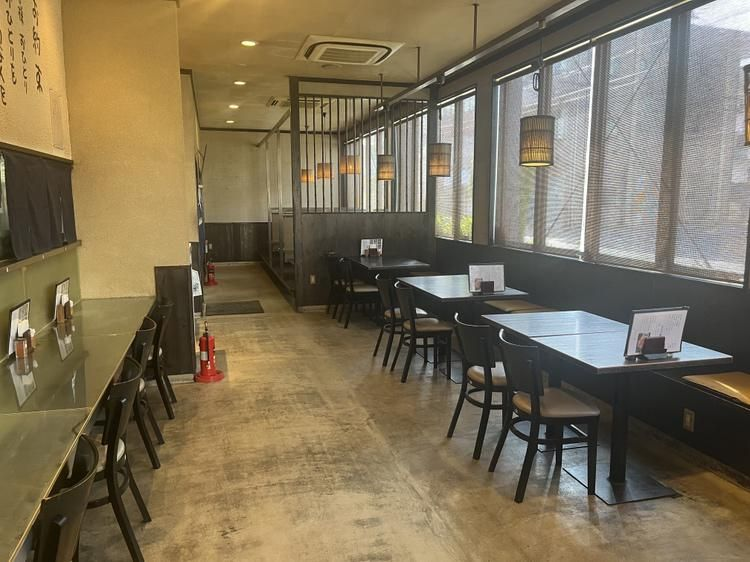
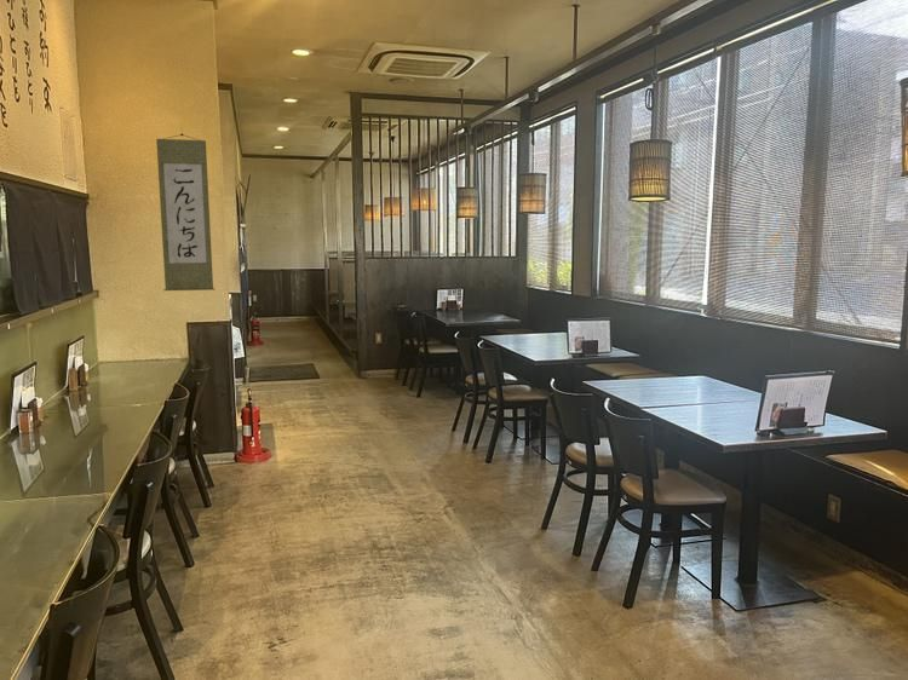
+ wall scroll [155,133,215,292]
